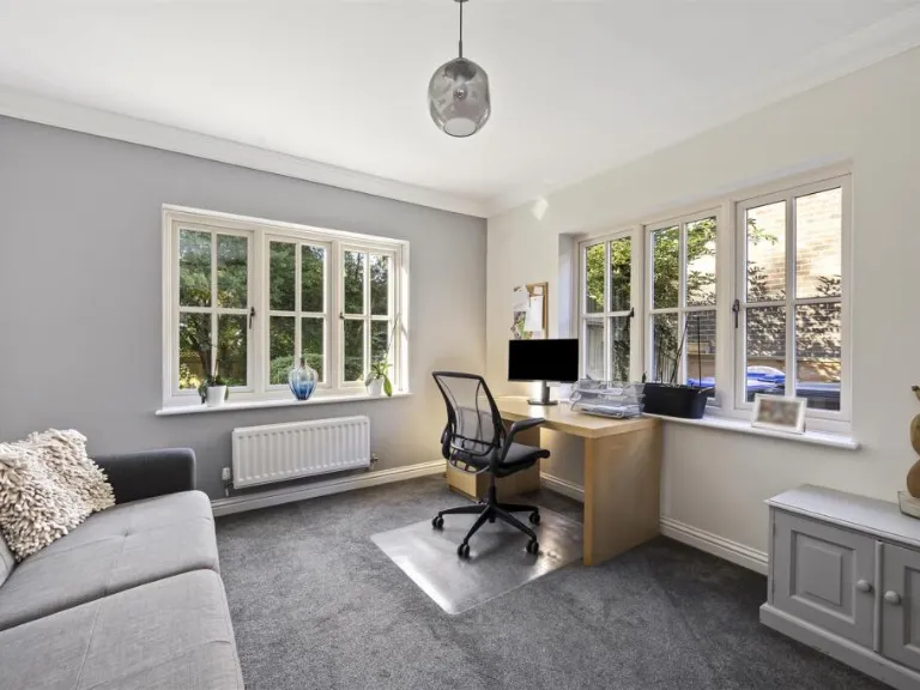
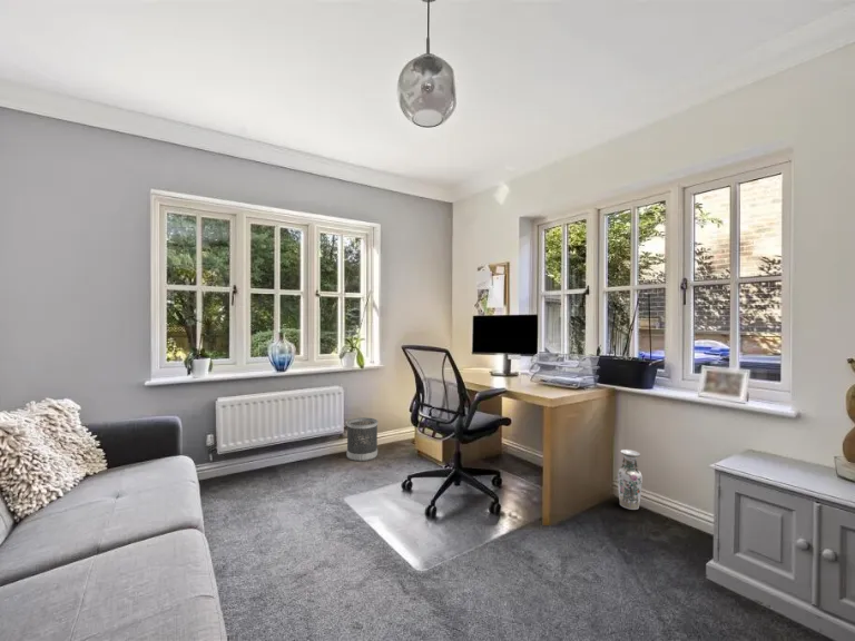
+ wastebasket [346,416,379,462]
+ vase [617,448,643,511]
